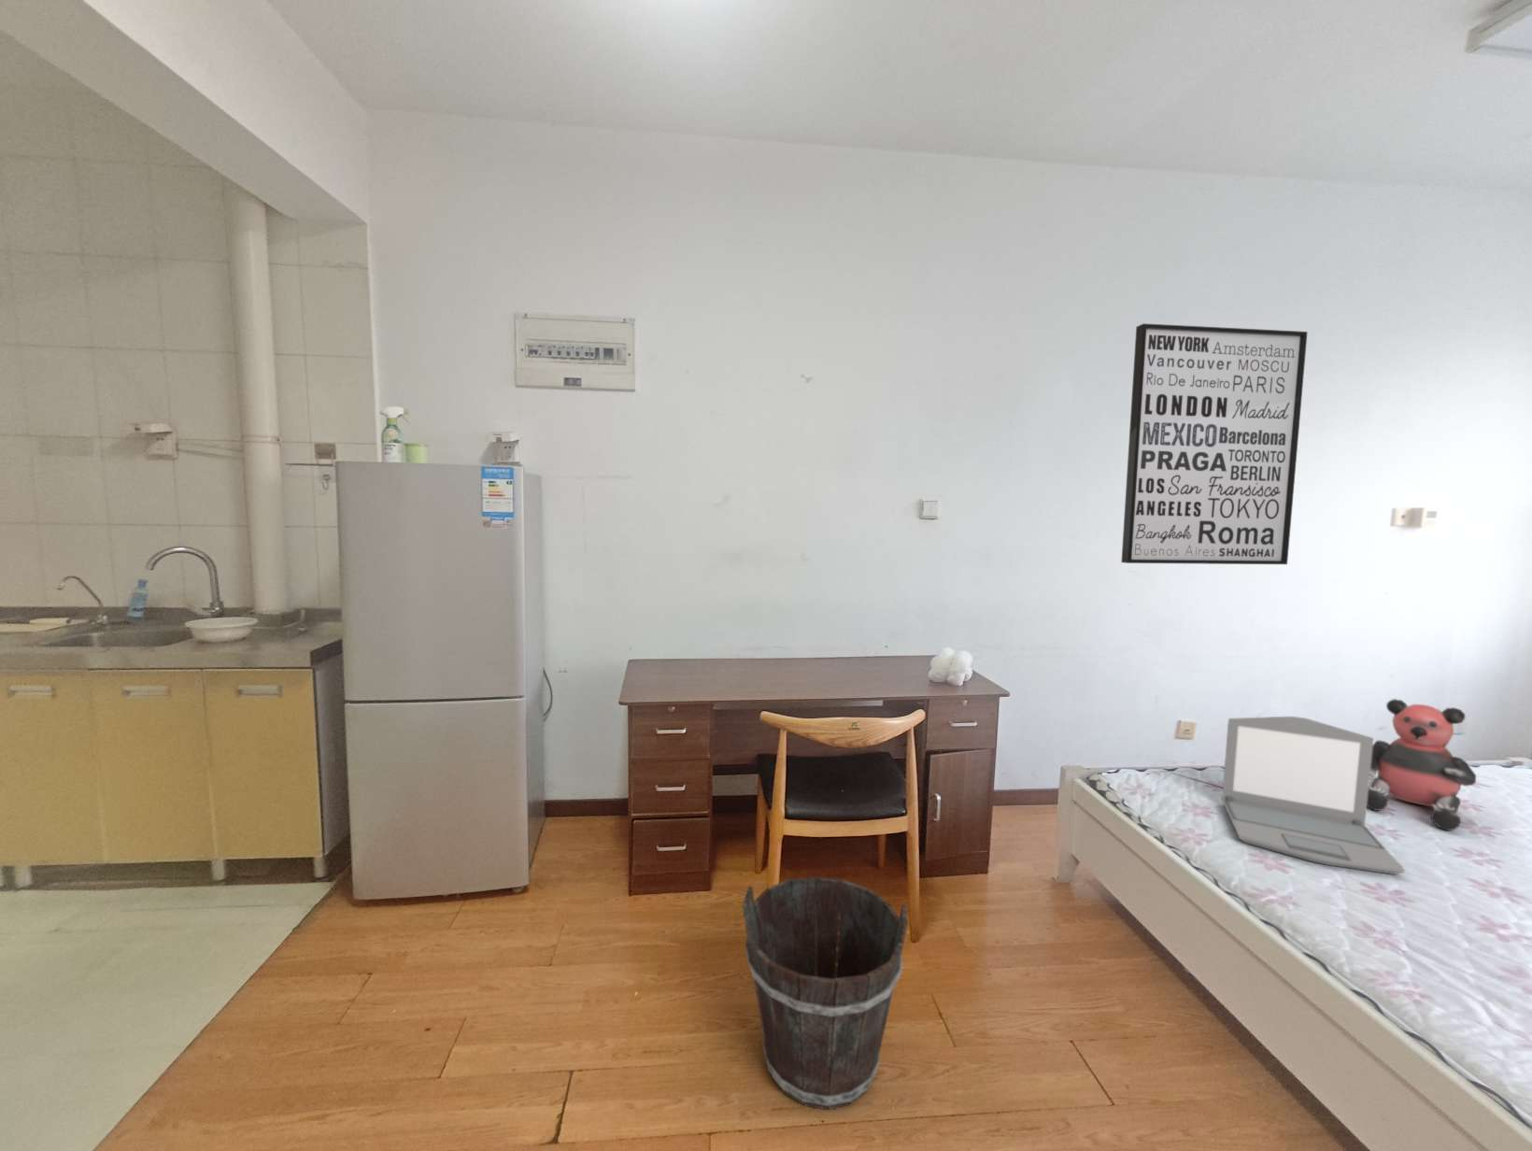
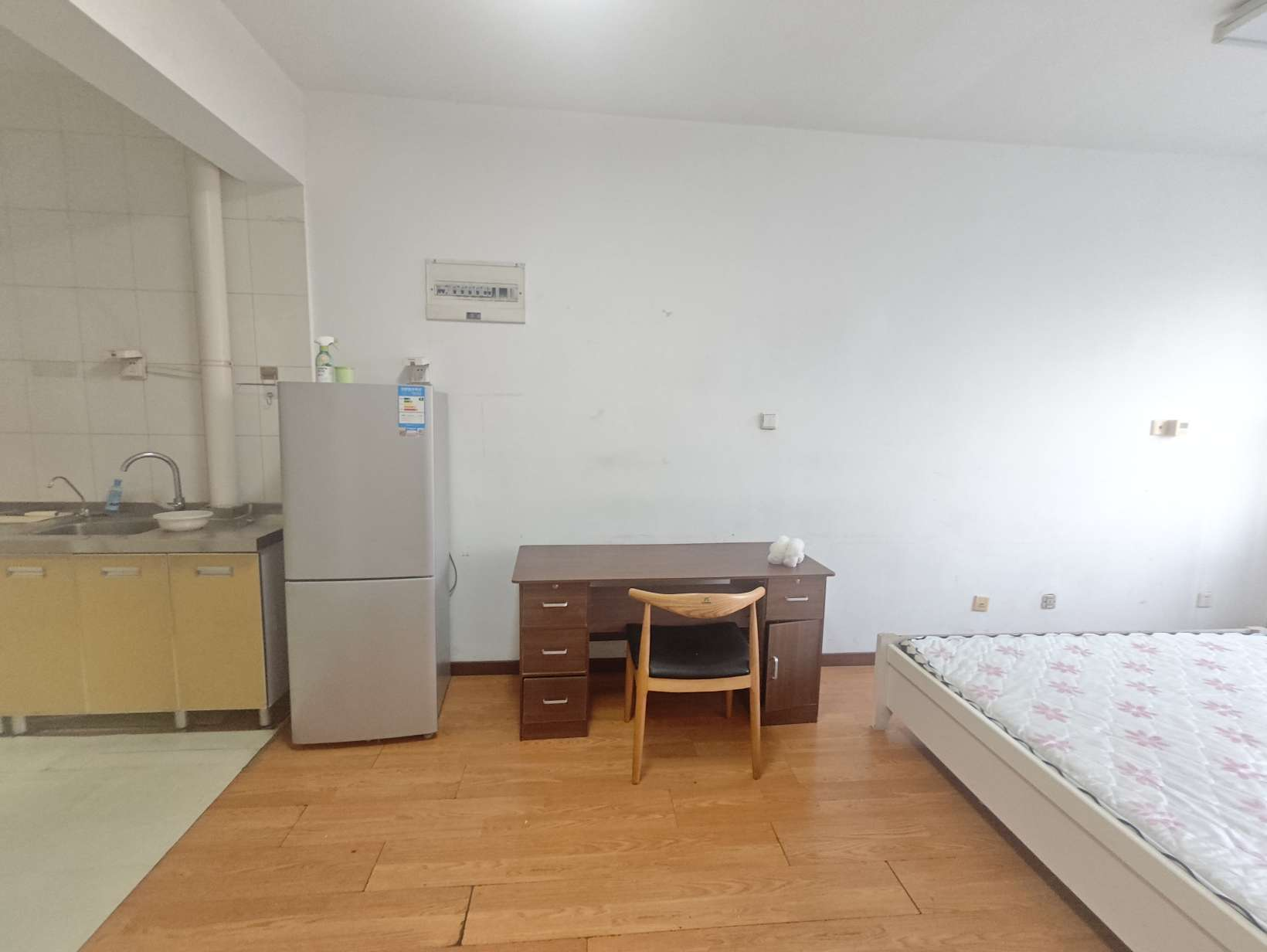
- bucket [741,875,909,1111]
- wall art [1120,323,1308,566]
- laptop [1221,716,1405,875]
- bear [1366,698,1476,832]
